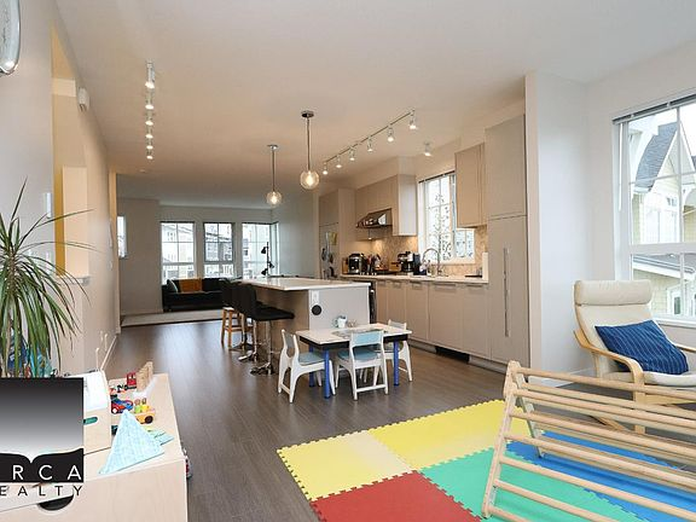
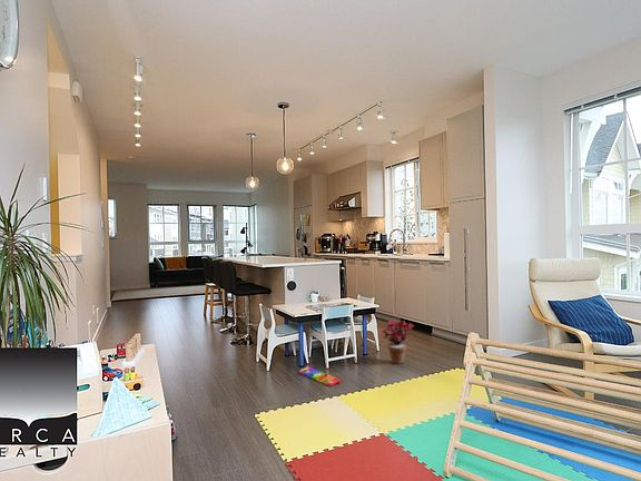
+ potted plant [378,320,415,365]
+ knob puzzle [298,365,342,387]
